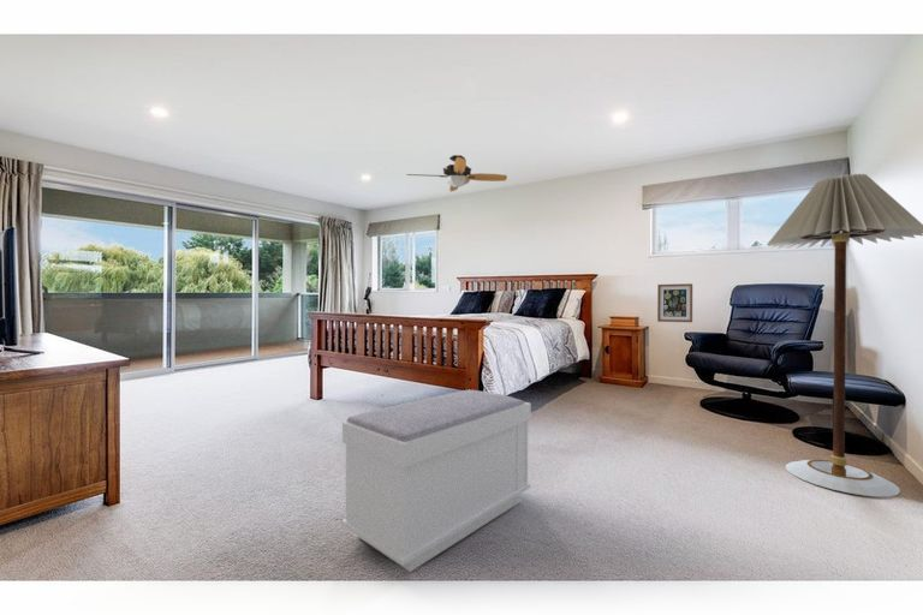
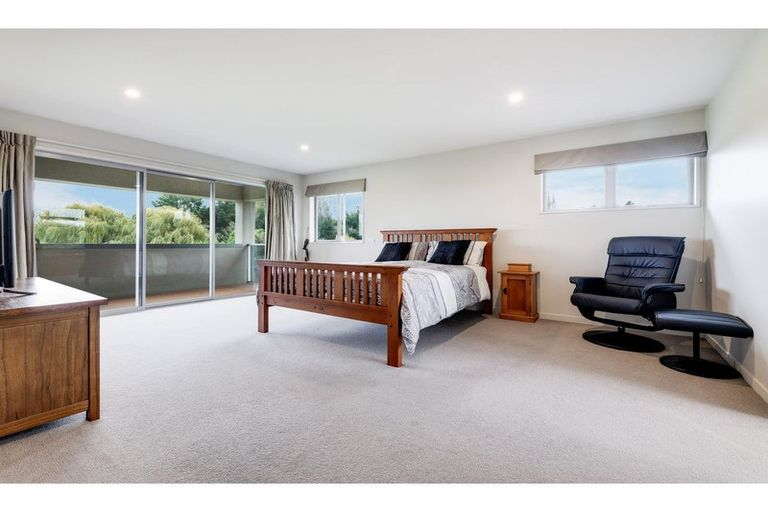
- wall art [656,282,693,323]
- bench [341,389,532,573]
- floor lamp [764,172,923,497]
- ceiling fan [405,154,508,192]
